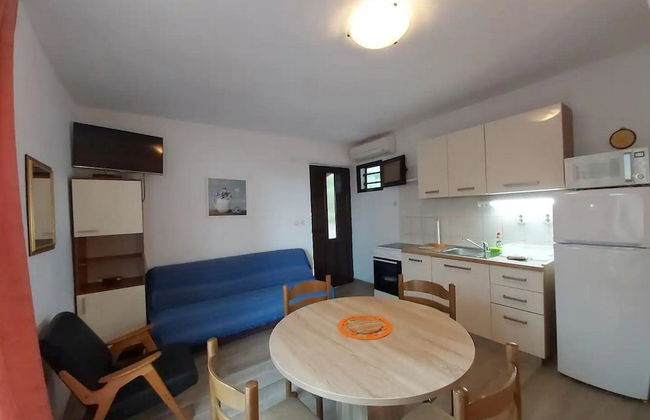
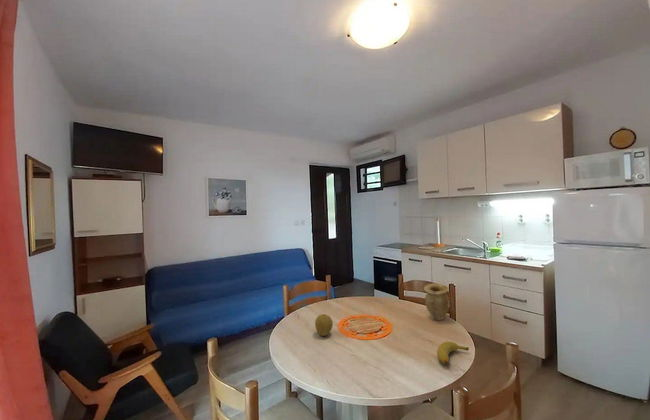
+ banana [436,341,470,366]
+ vase [423,283,450,321]
+ fruit [314,313,334,337]
